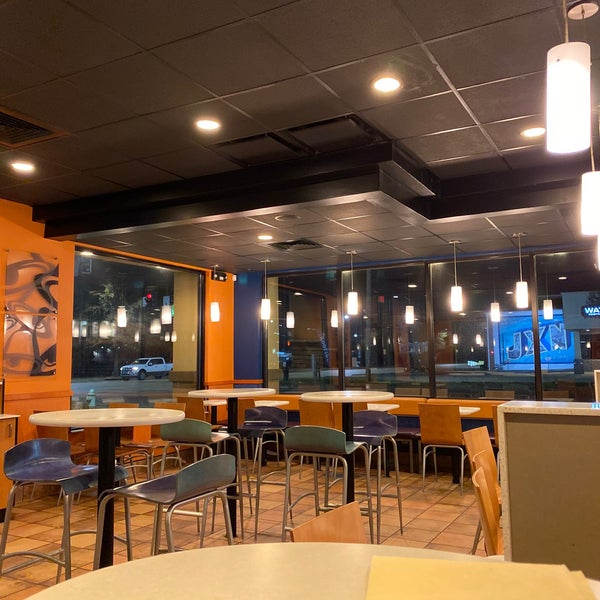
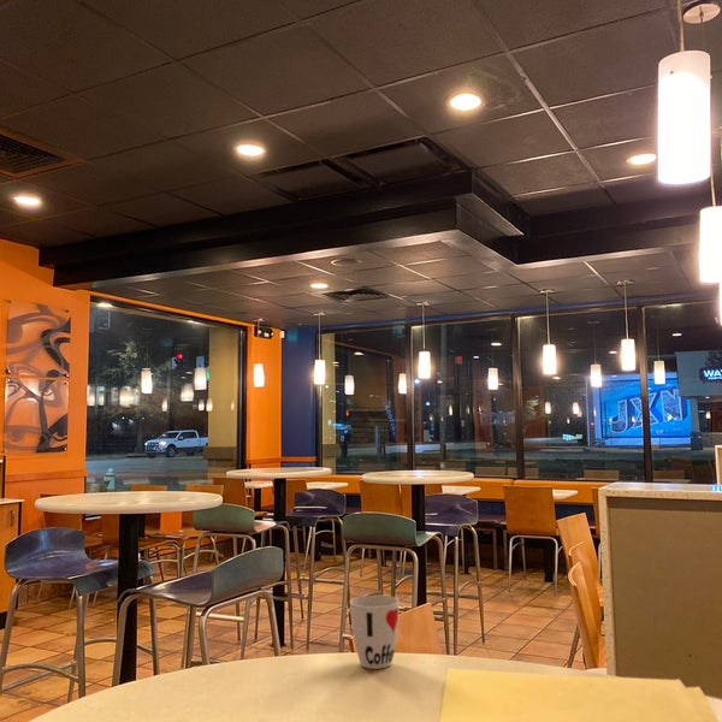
+ cup [349,594,401,670]
